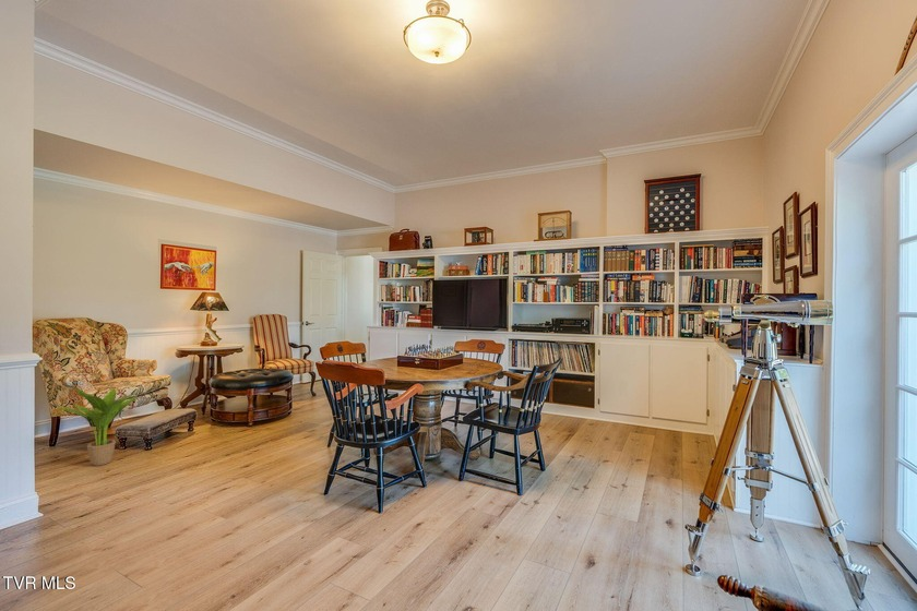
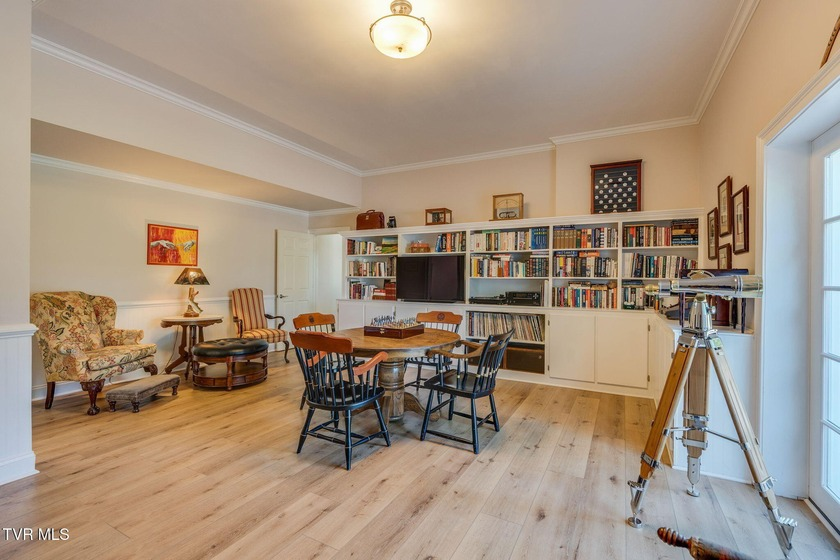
- potted plant [56,387,139,467]
